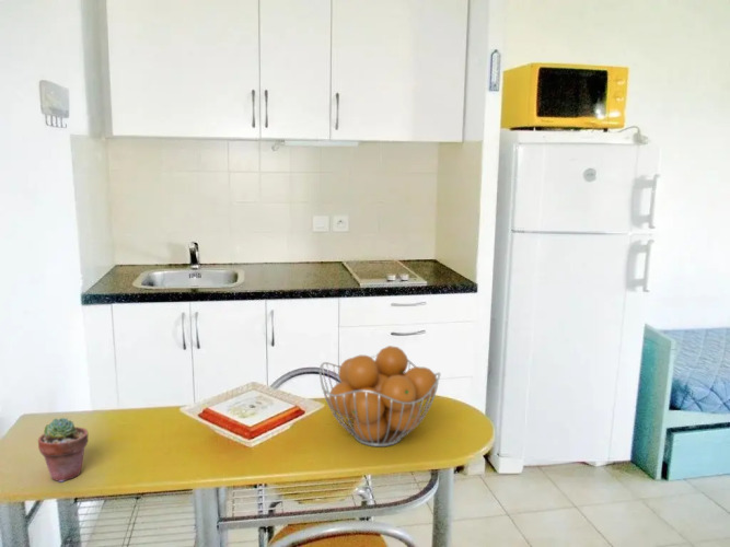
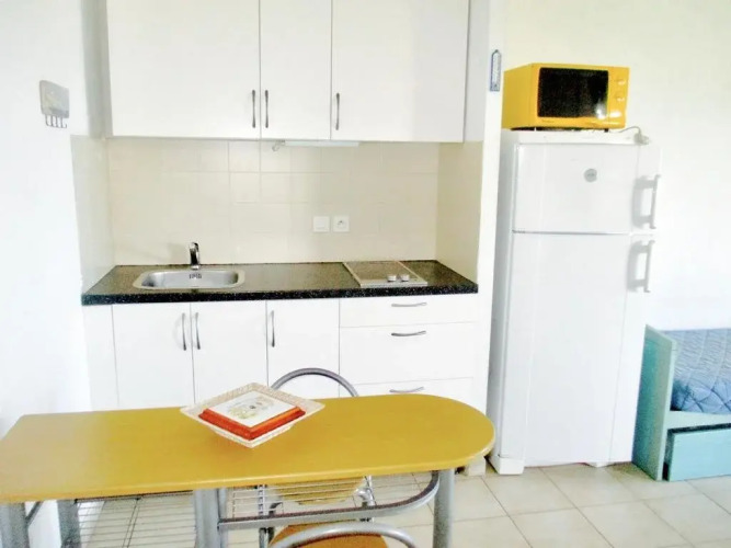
- potted succulent [37,416,89,484]
- fruit basket [318,345,441,447]
